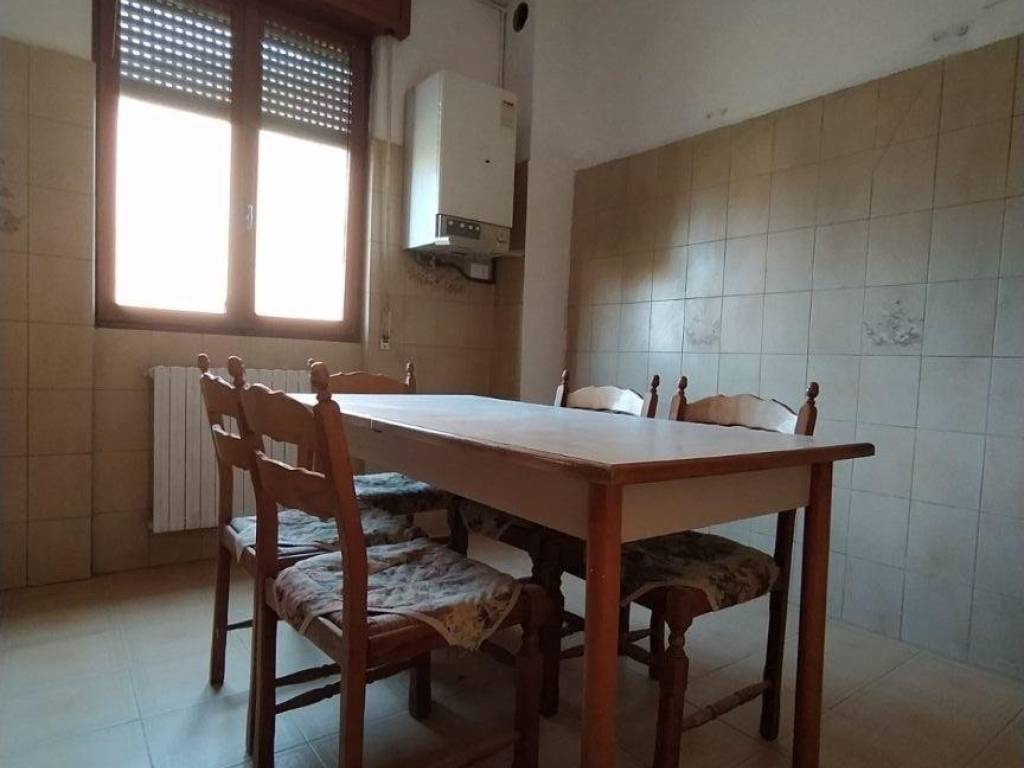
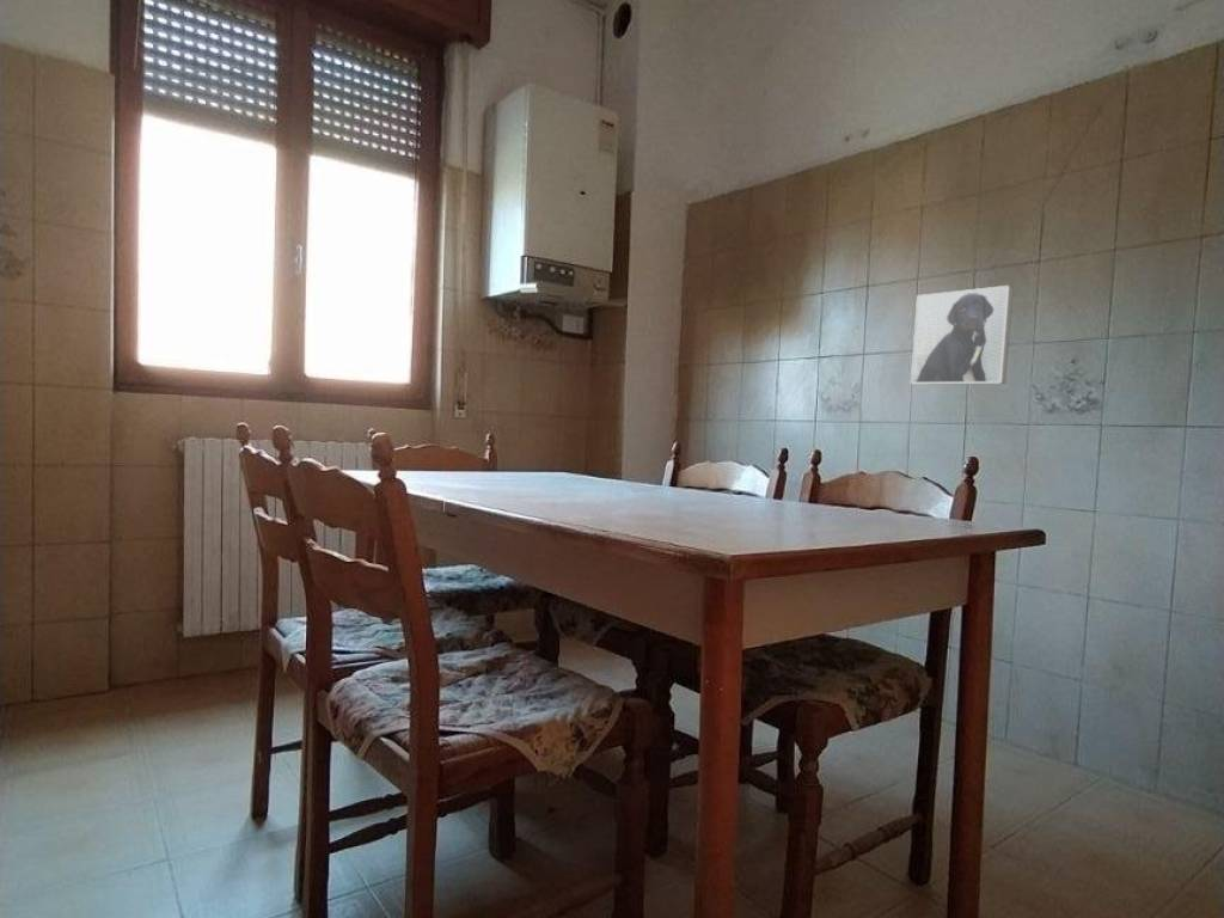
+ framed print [910,284,1014,386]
